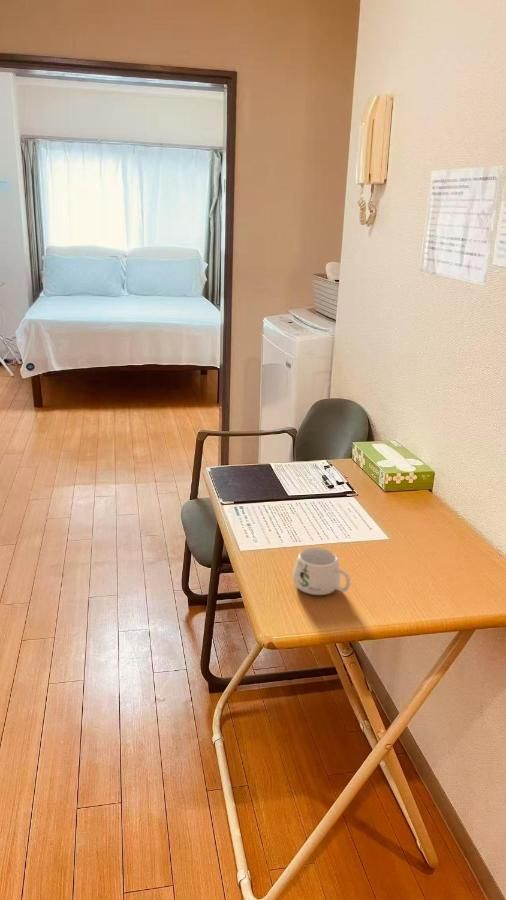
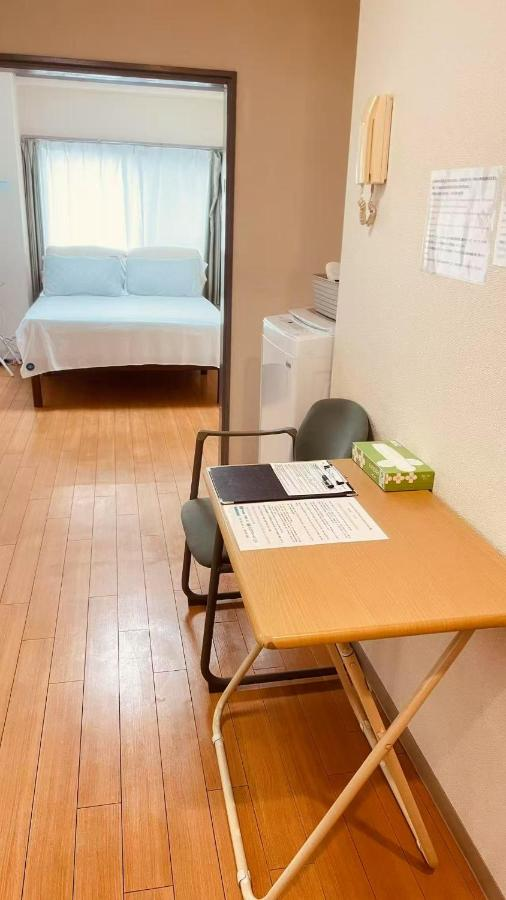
- mug [291,547,351,596]
